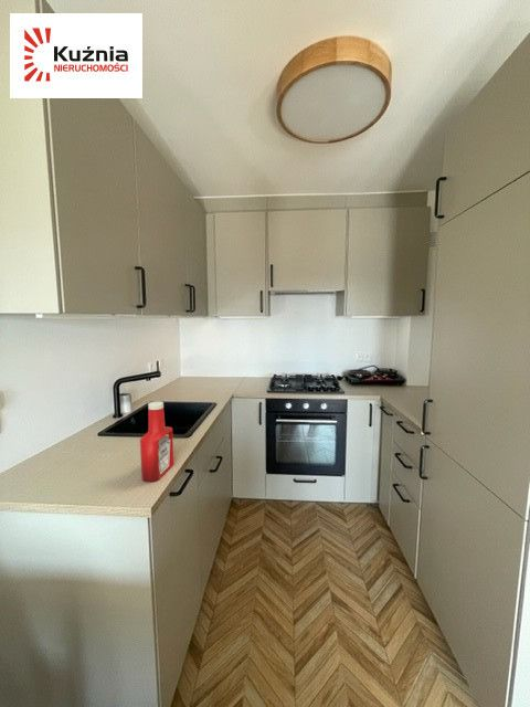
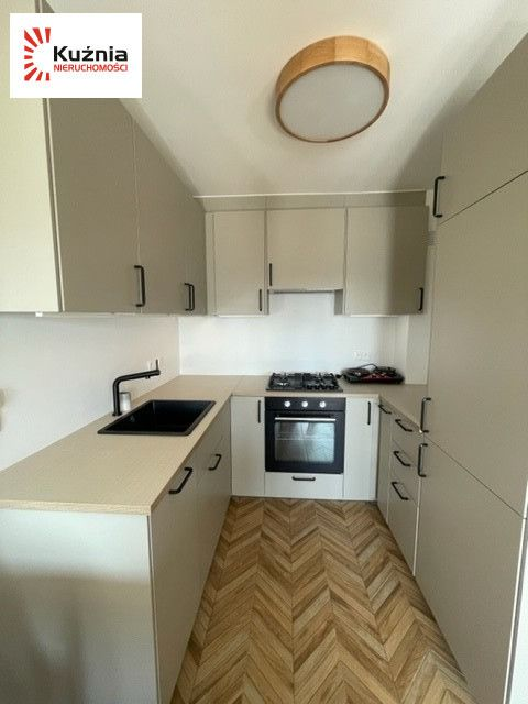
- soap bottle [139,400,174,483]
